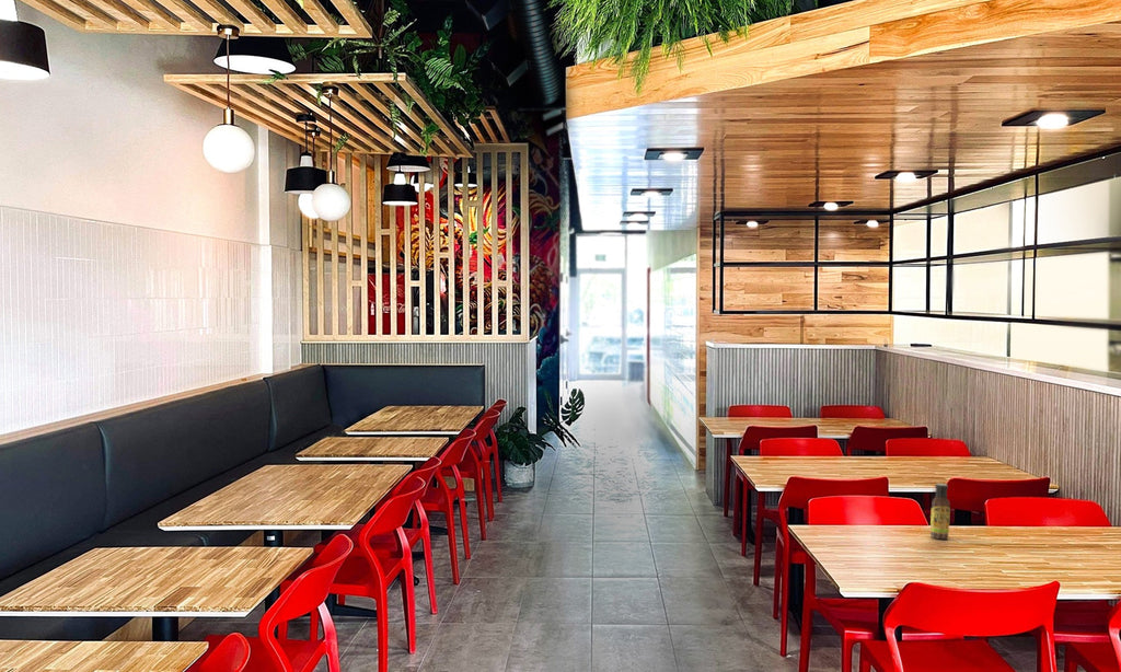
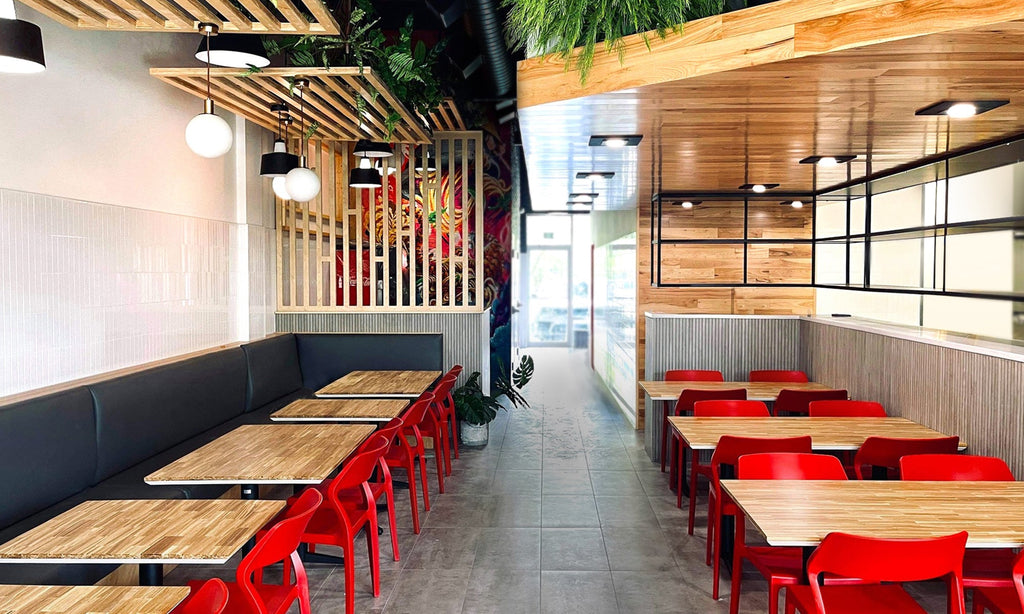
- sauce bottle [929,483,951,540]
